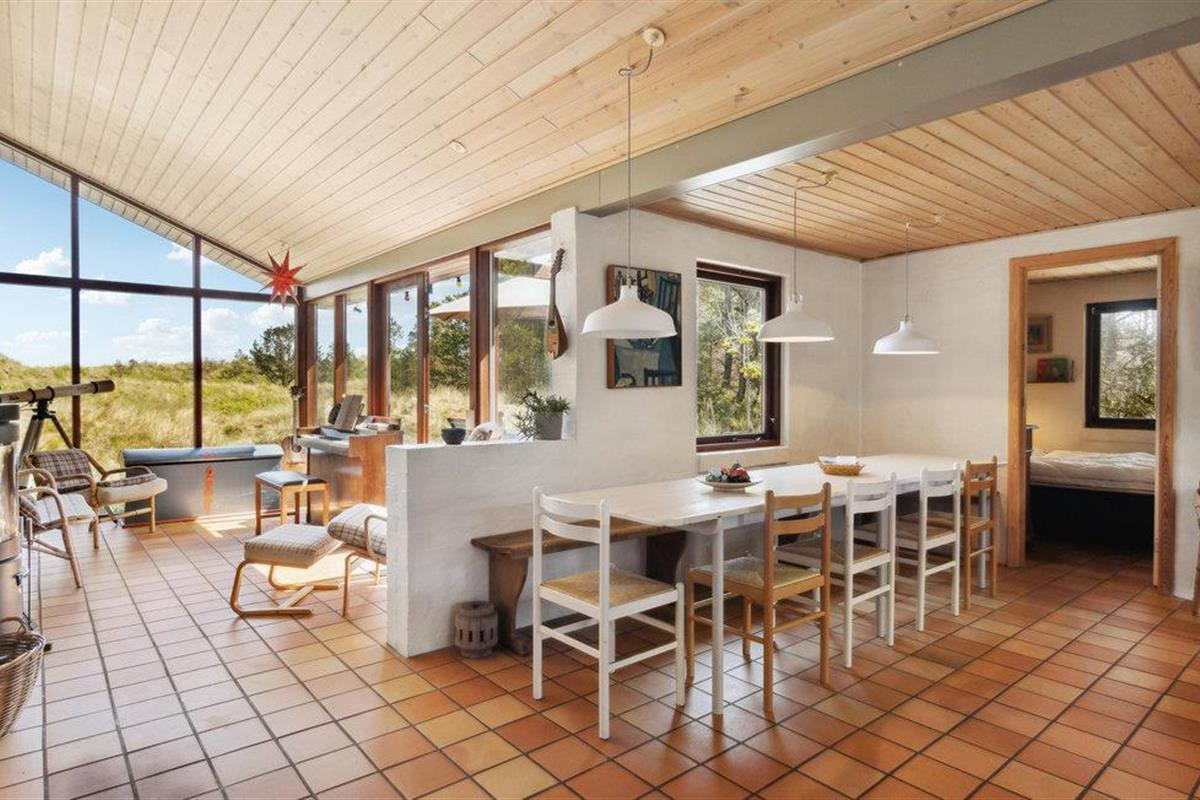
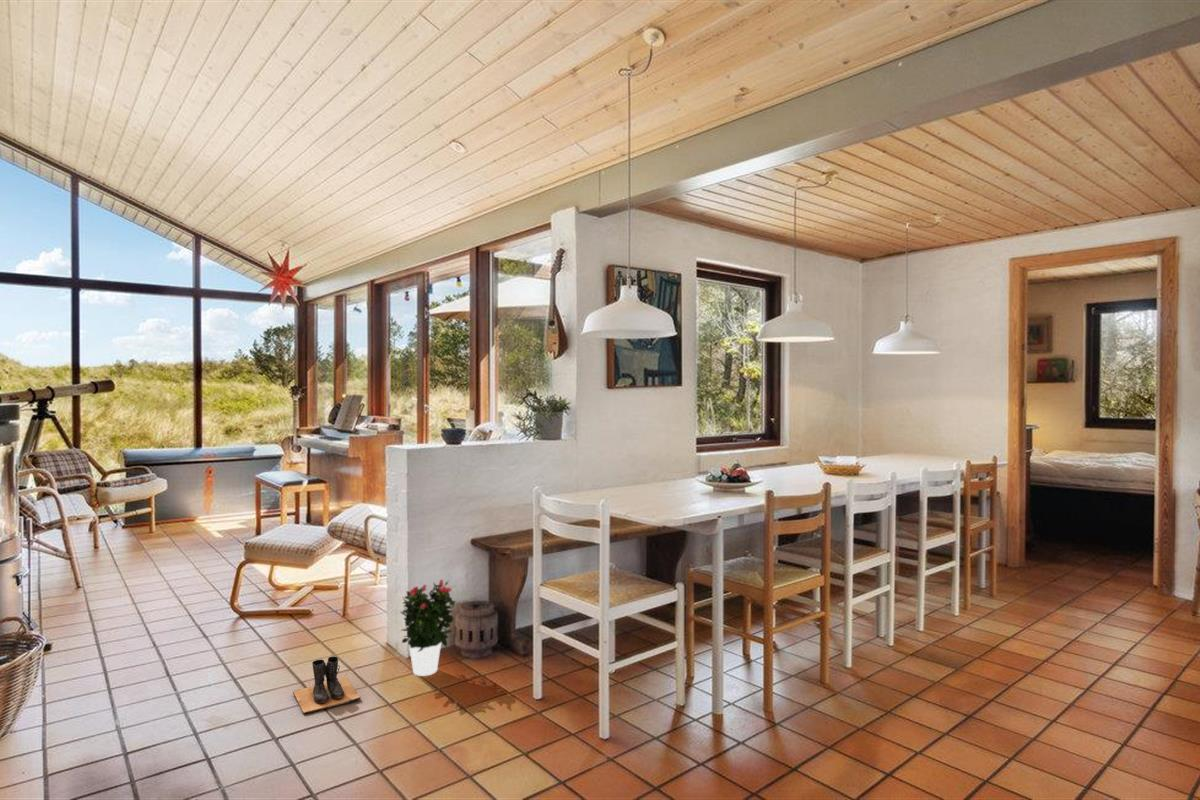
+ boots [292,655,362,714]
+ potted flower [400,579,458,677]
